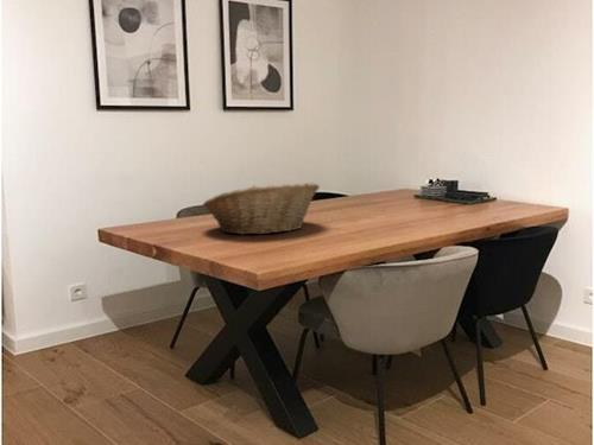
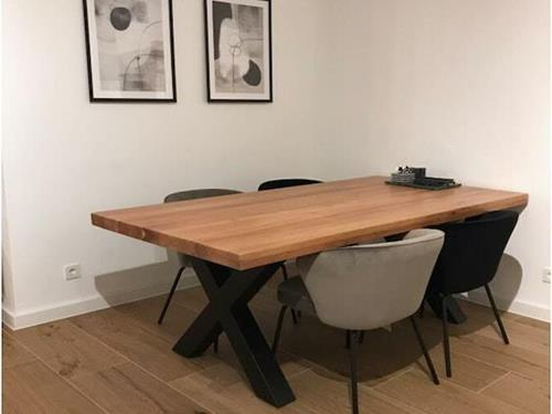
- fruit basket [202,182,321,236]
